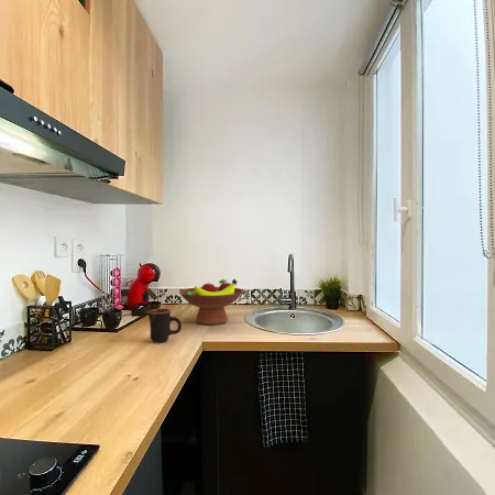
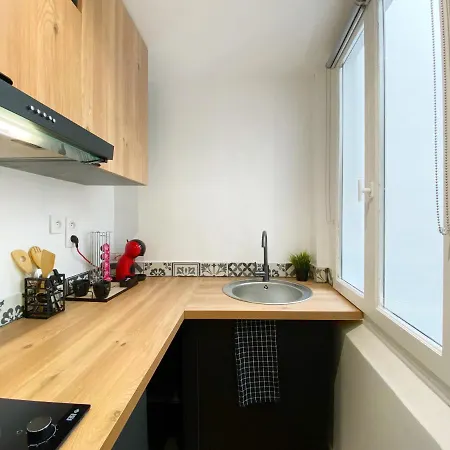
- fruit bowl [178,278,245,326]
- mug [145,308,183,344]
